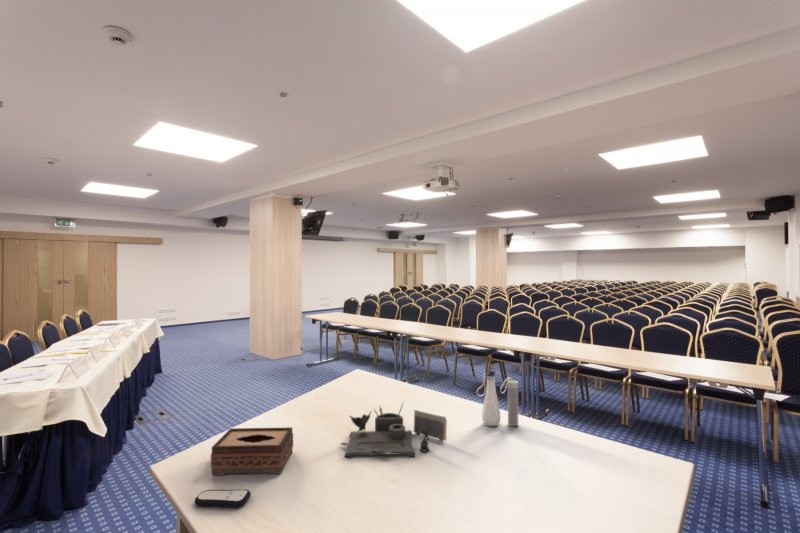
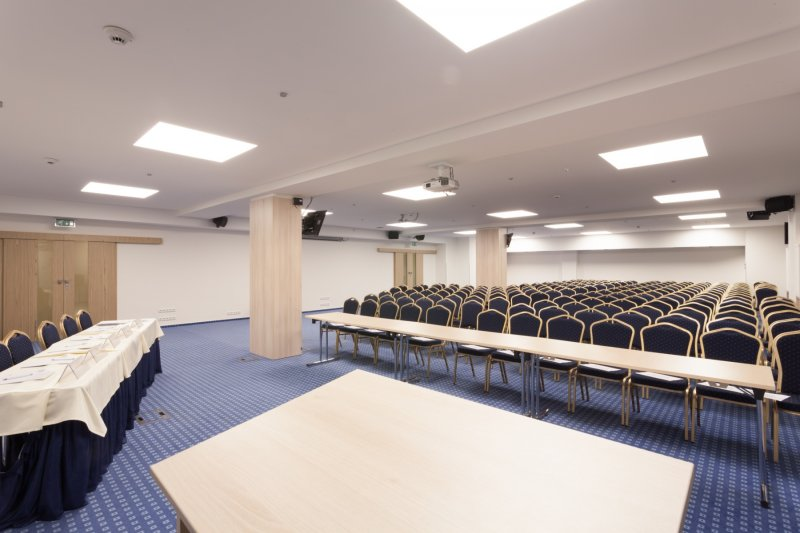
- remote control [194,489,252,509]
- water bottle [476,370,519,427]
- tissue box [210,426,294,476]
- desk organizer [339,401,448,458]
